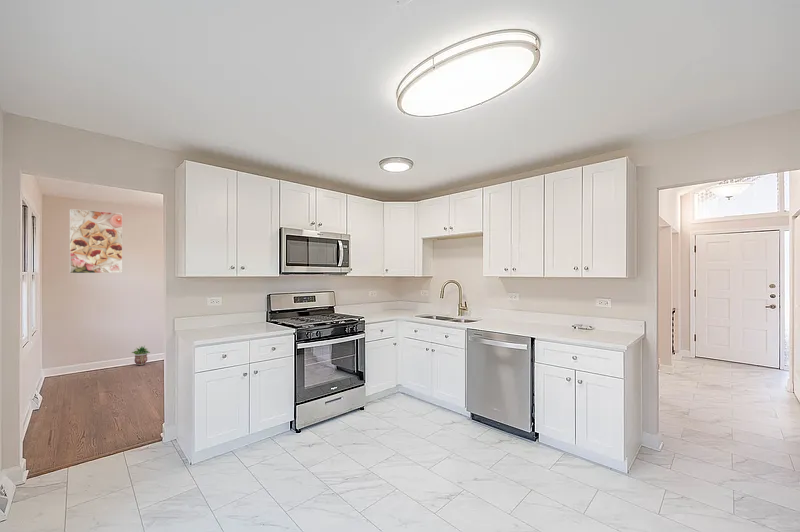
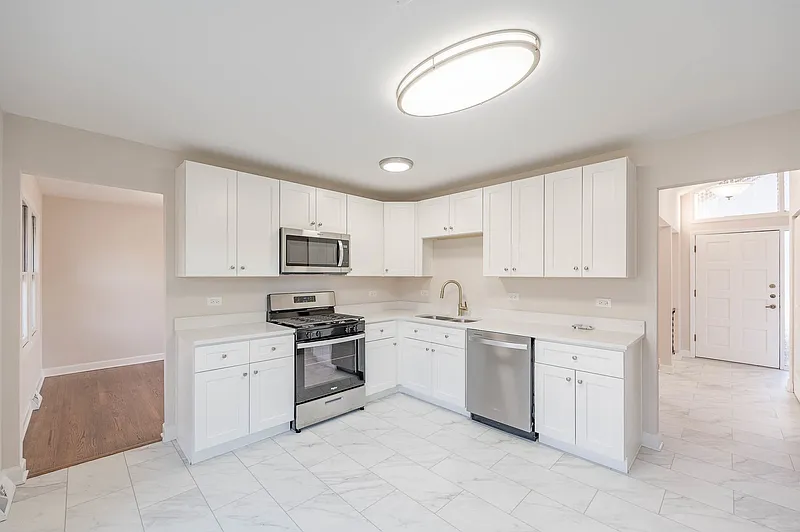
- potted plant [131,345,151,366]
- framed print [69,208,123,274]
